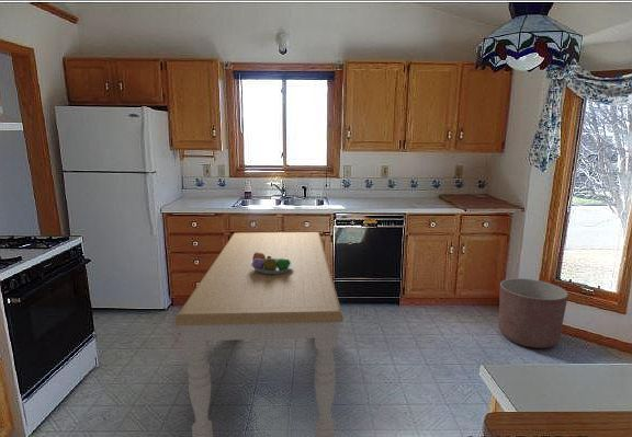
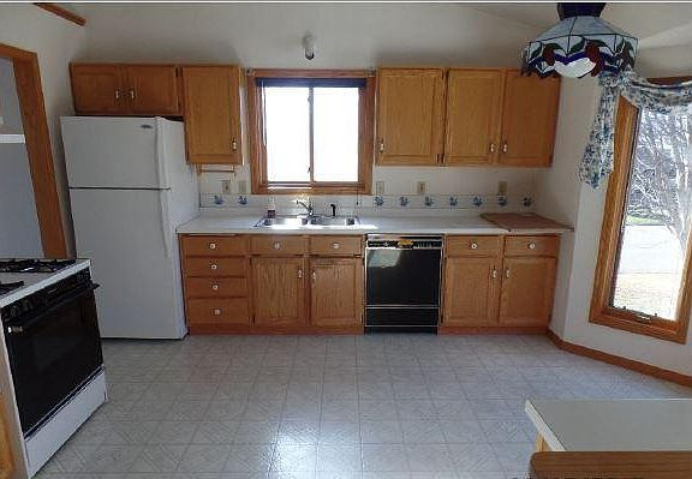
- fruit bowl [250,252,293,274]
- dining table [173,231,345,437]
- planter [498,277,569,349]
